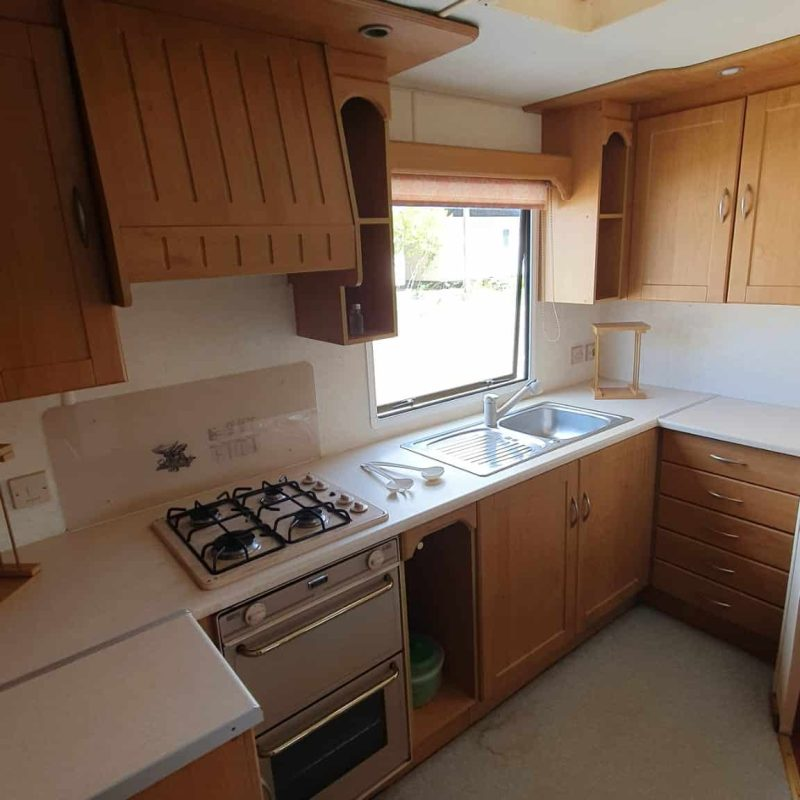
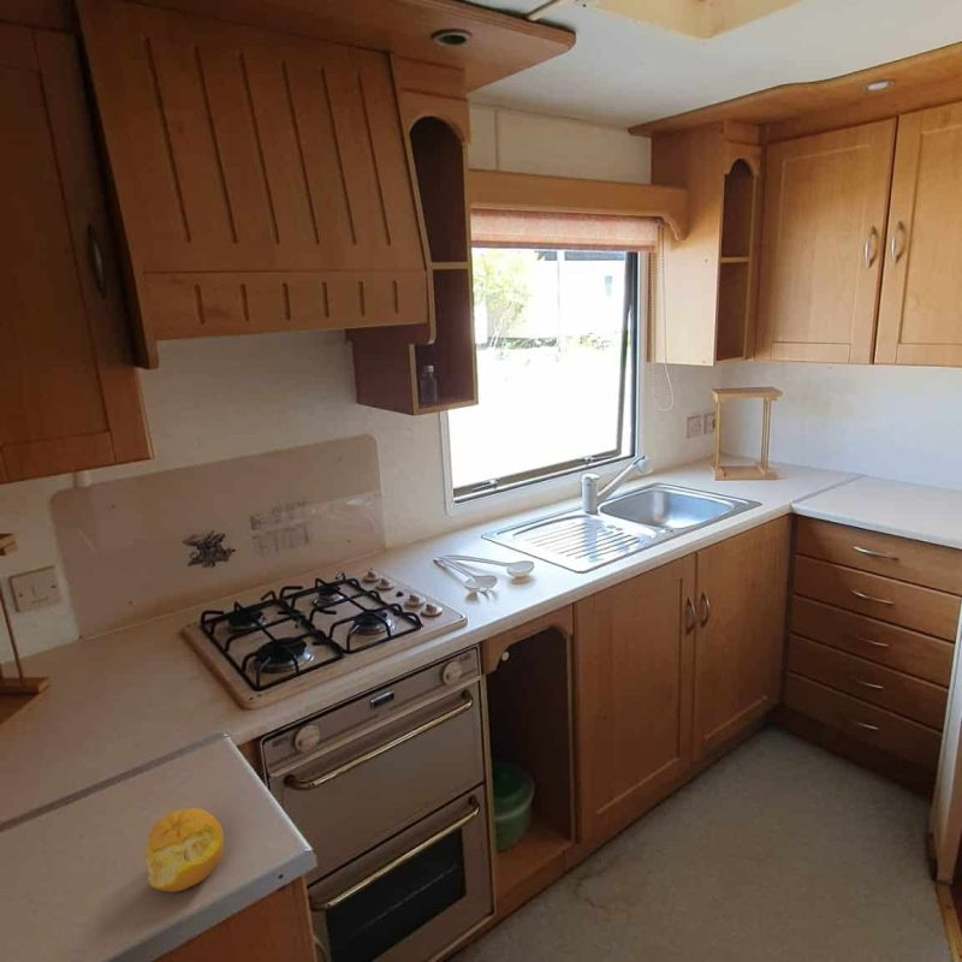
+ fruit [143,807,225,893]
